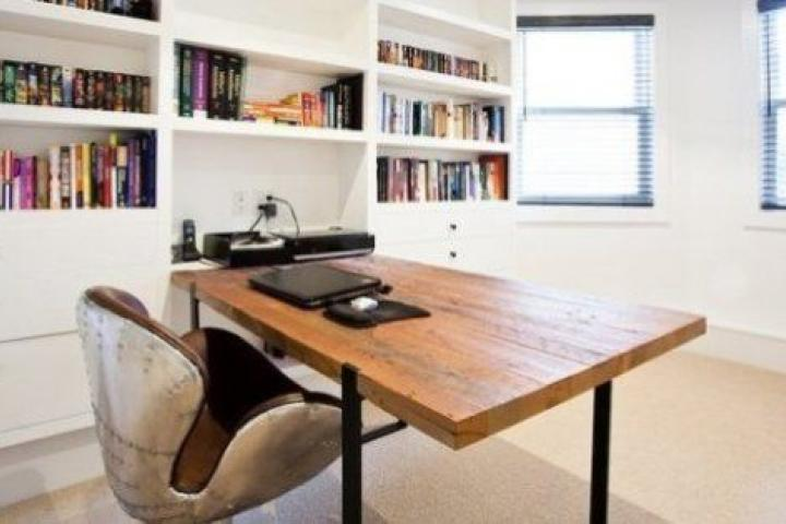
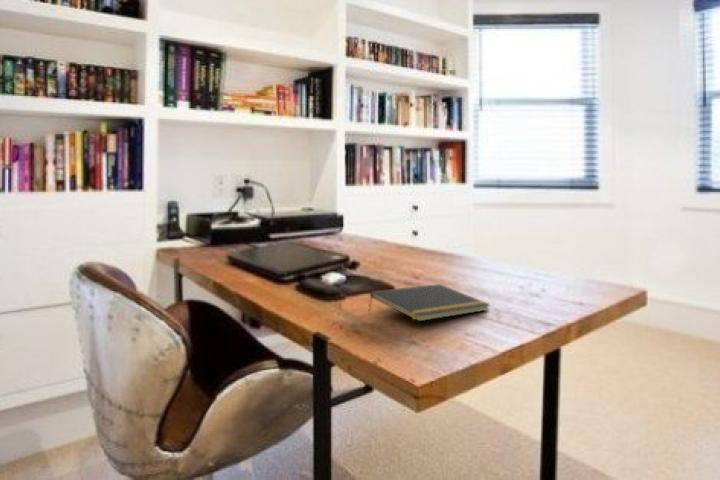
+ notepad [368,283,491,322]
